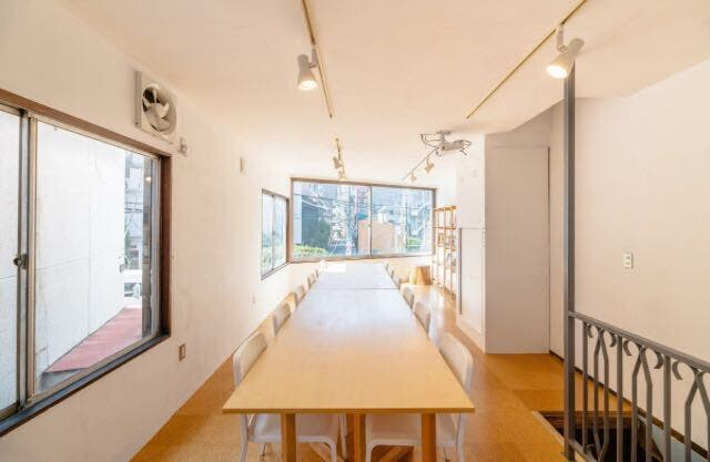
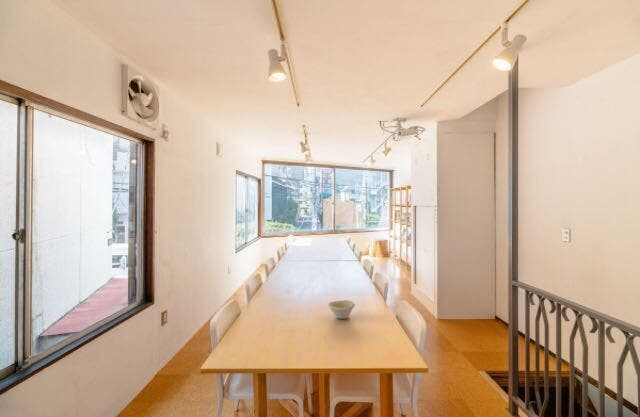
+ bowl [327,299,356,320]
